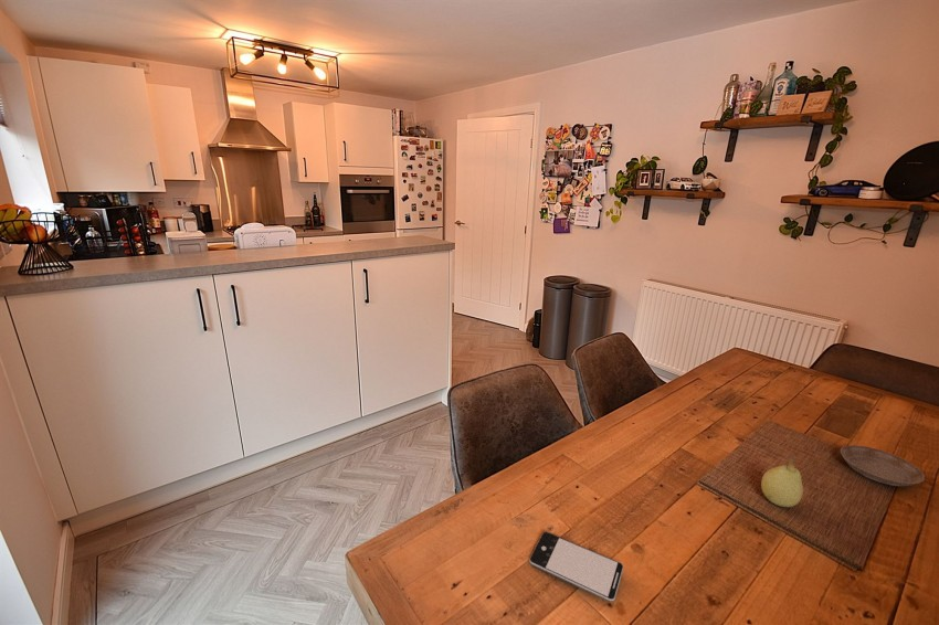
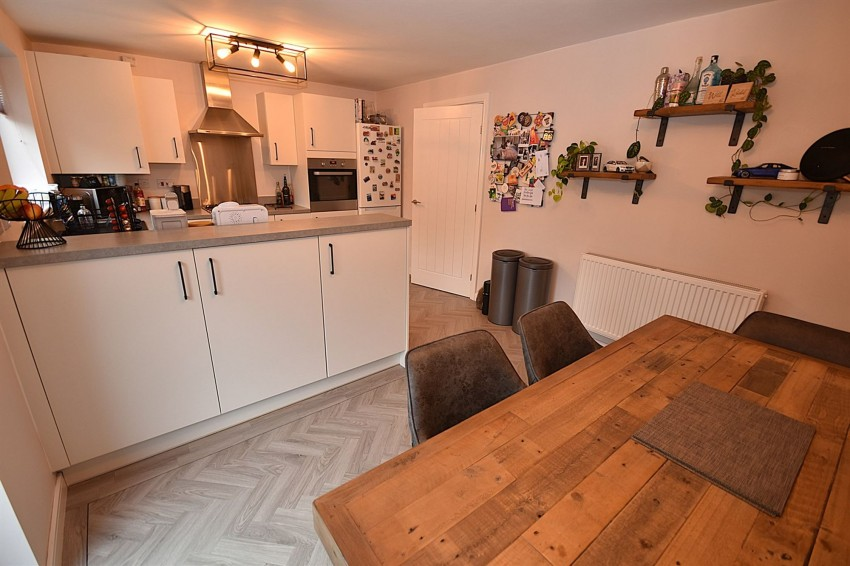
- saucer [840,444,926,487]
- smartphone [528,531,624,603]
- fruit [760,455,804,508]
